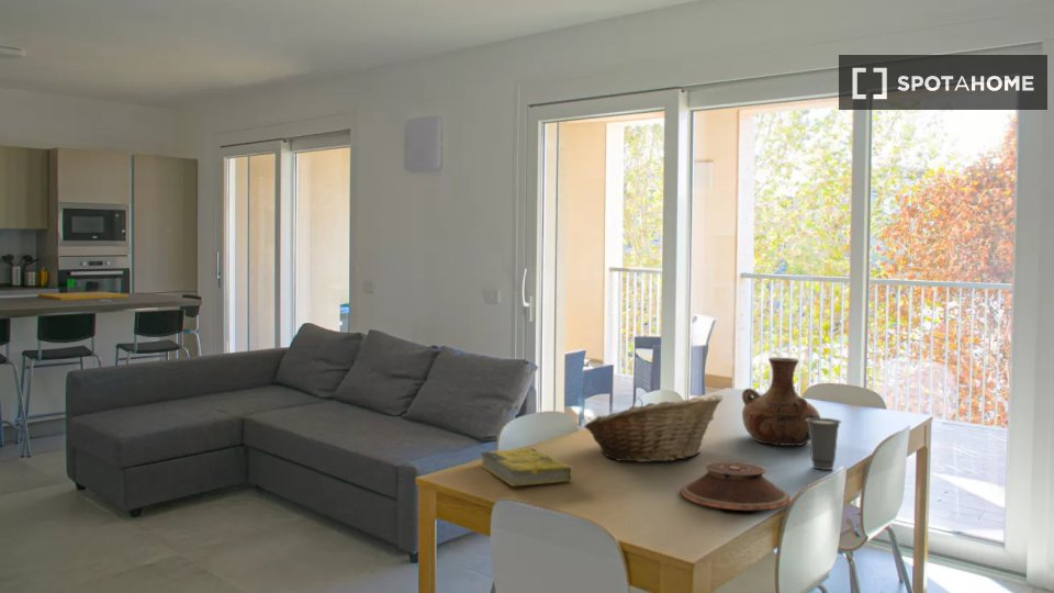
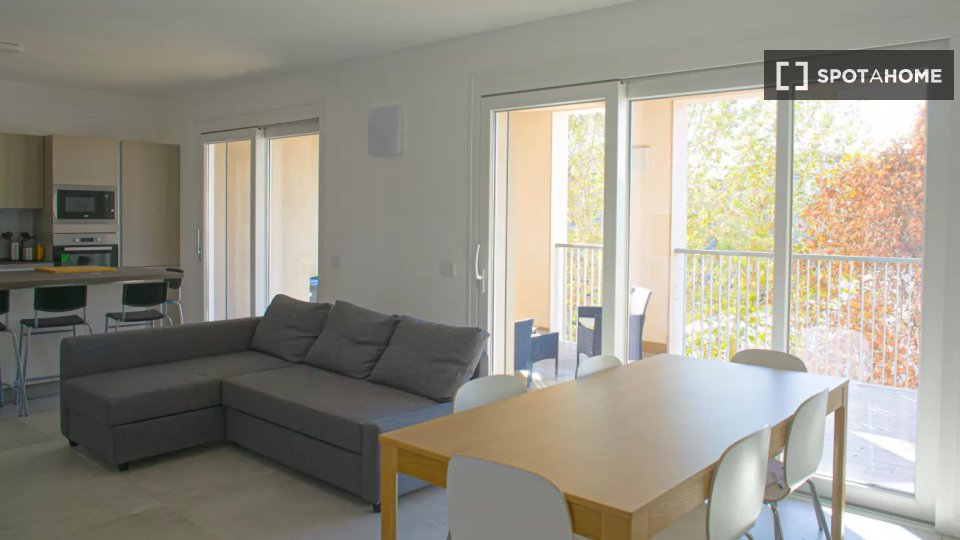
- plate [680,460,793,512]
- cup [806,417,843,471]
- vase [741,356,821,447]
- book [479,447,573,488]
- fruit basket [583,393,725,463]
